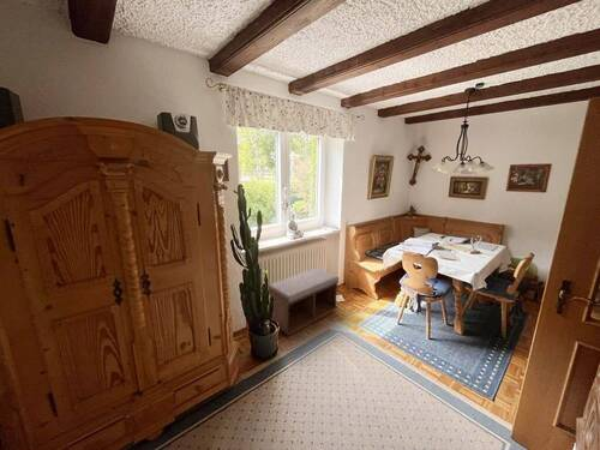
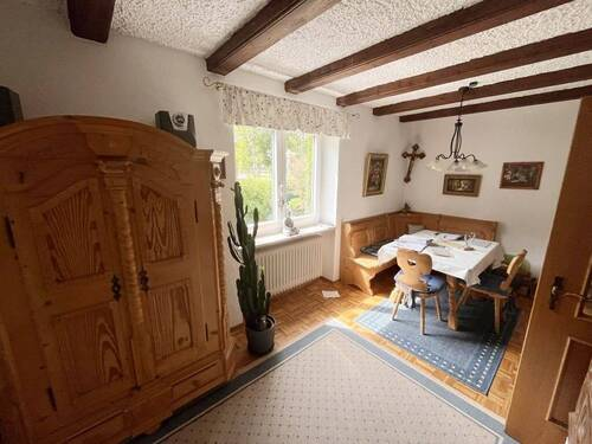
- bench [268,266,340,337]
